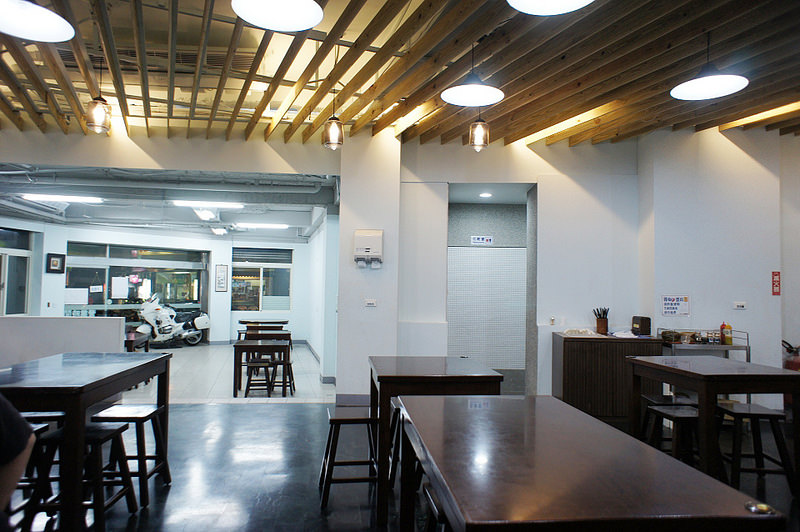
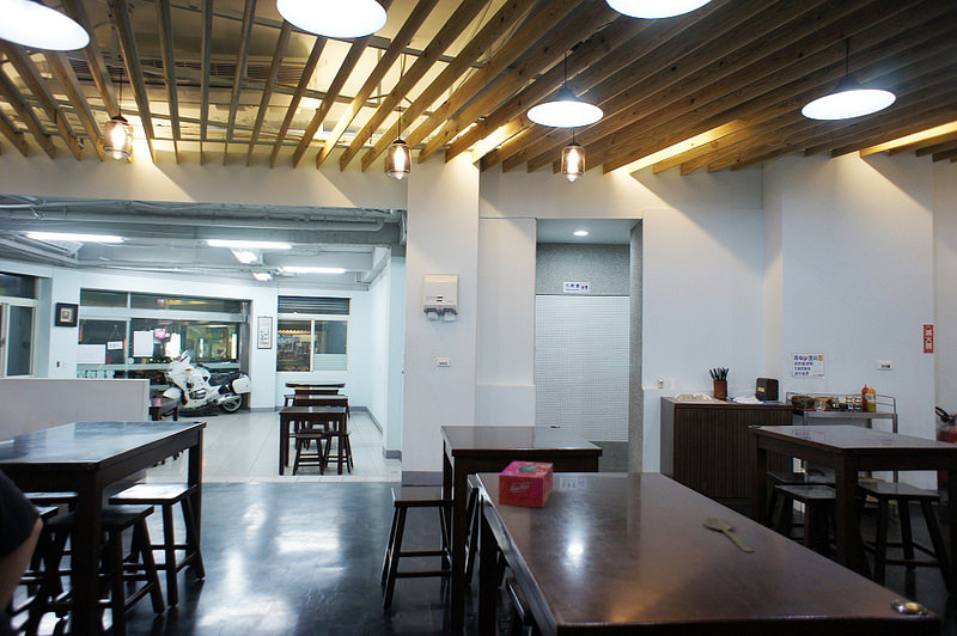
+ wooden spoon [702,516,754,552]
+ tissue box [498,460,554,509]
